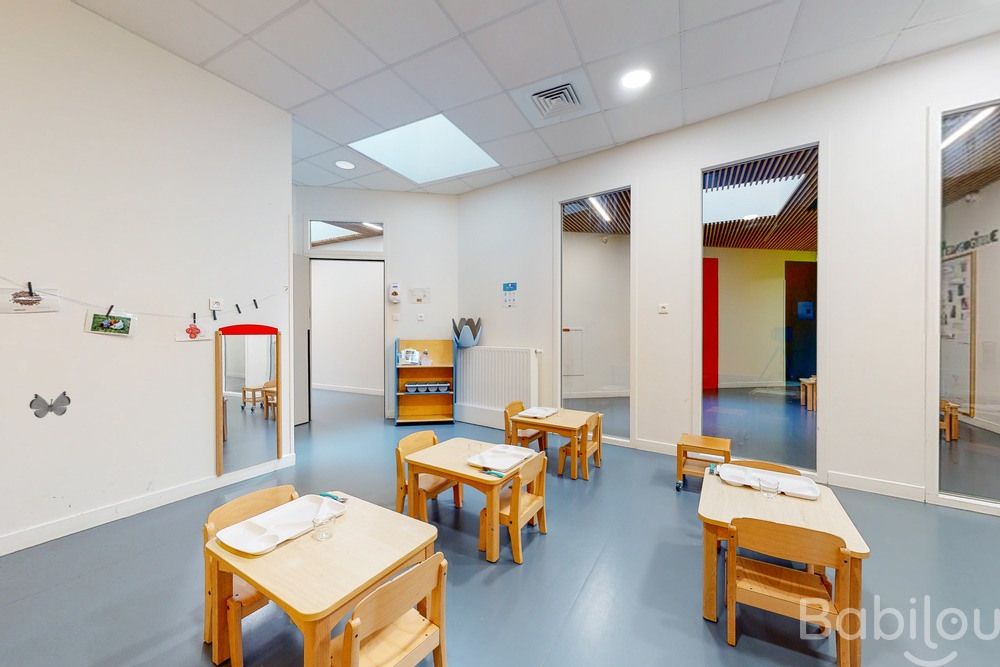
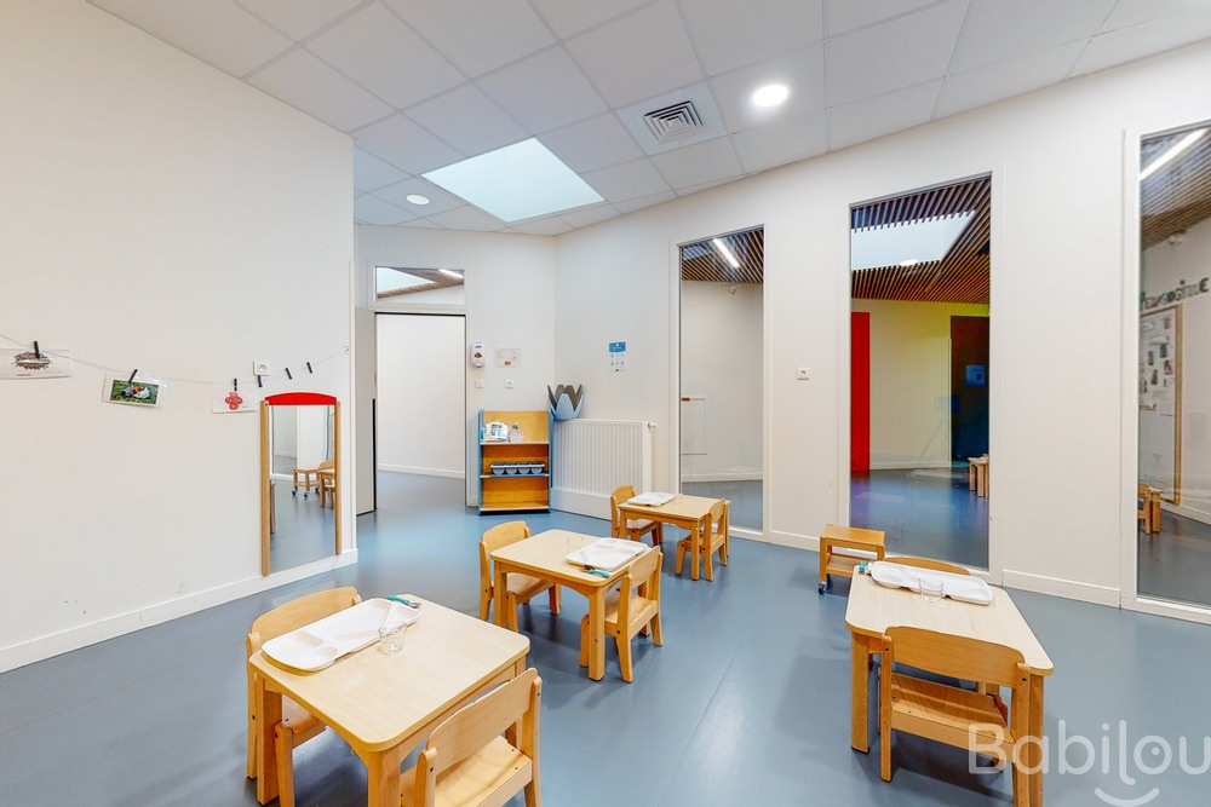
- decorative butterfly [28,390,72,419]
